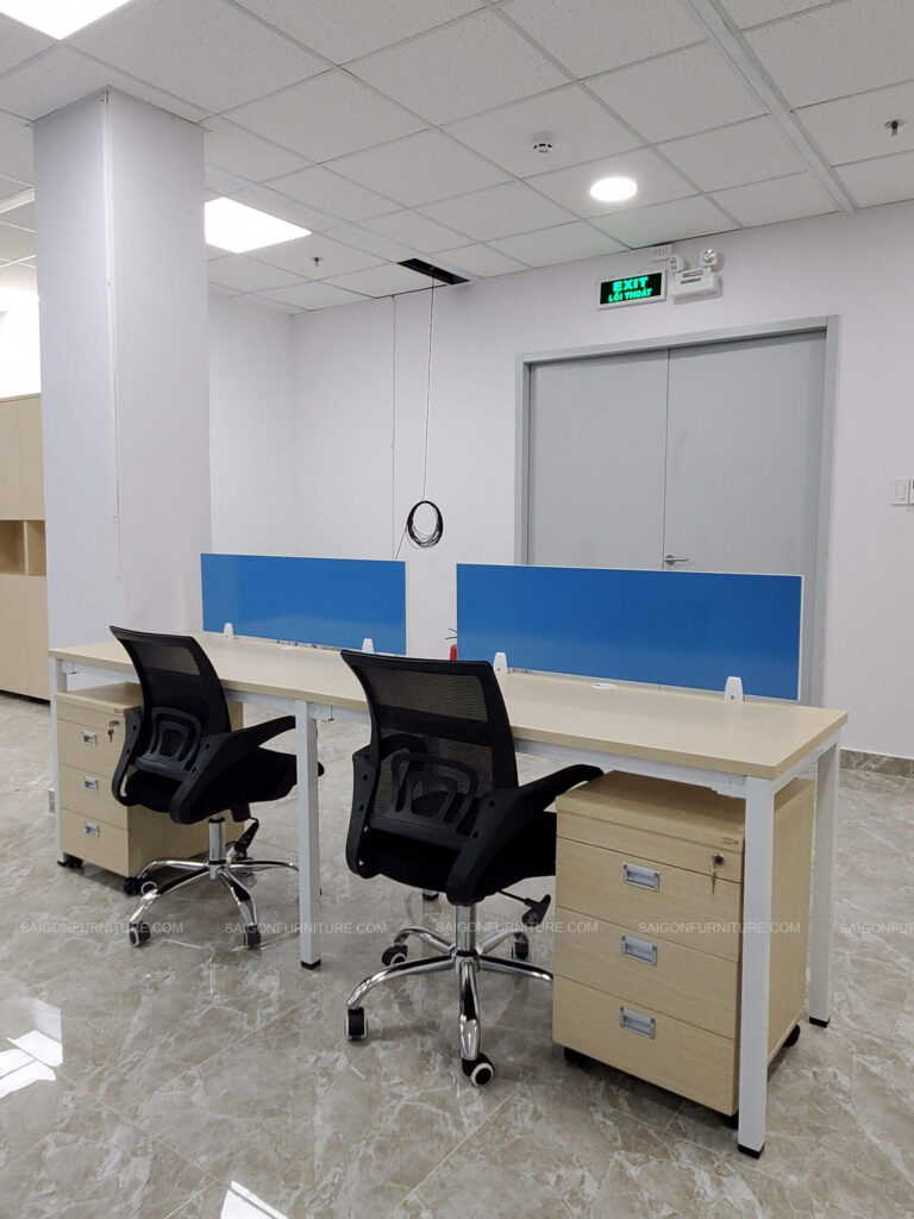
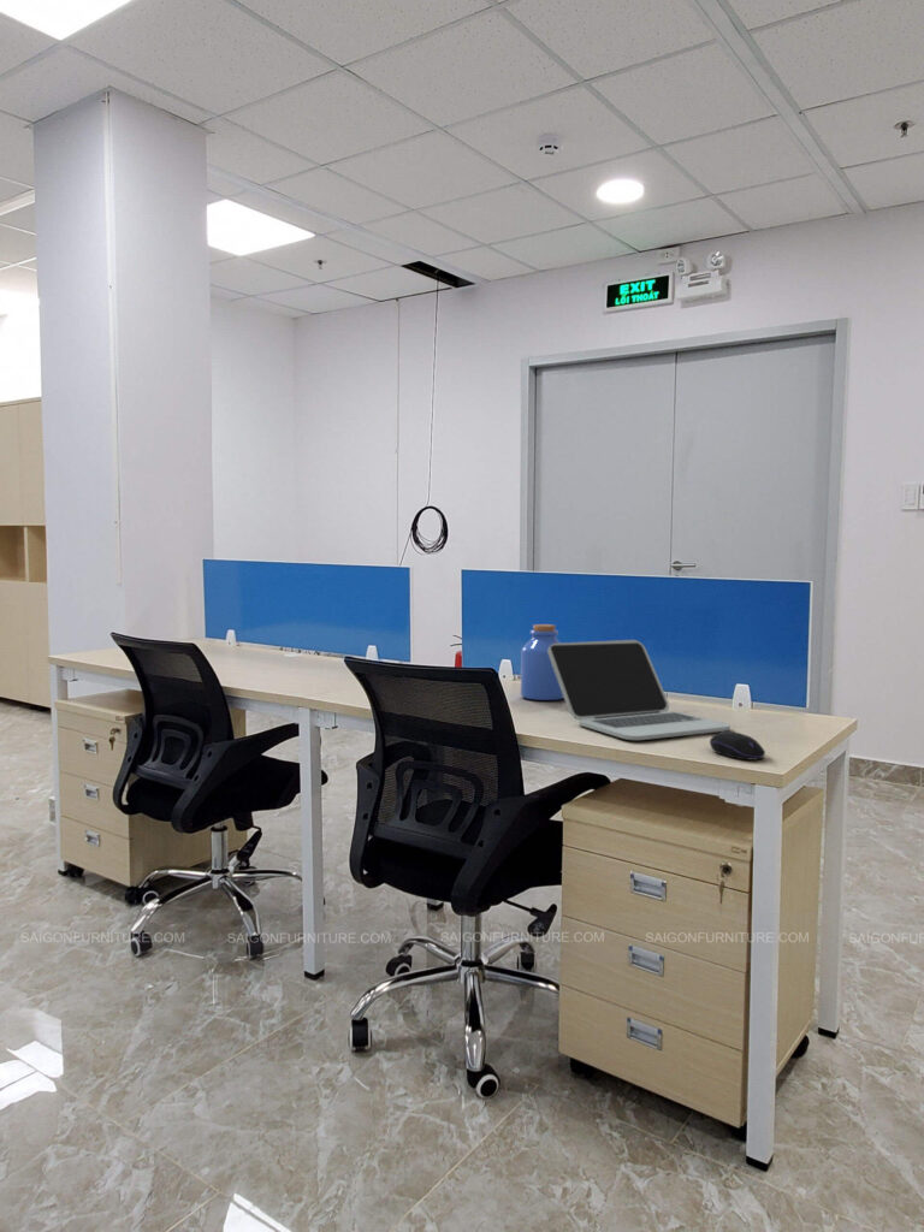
+ computer mouse [709,730,766,762]
+ jar [520,623,564,701]
+ laptop [547,639,732,741]
